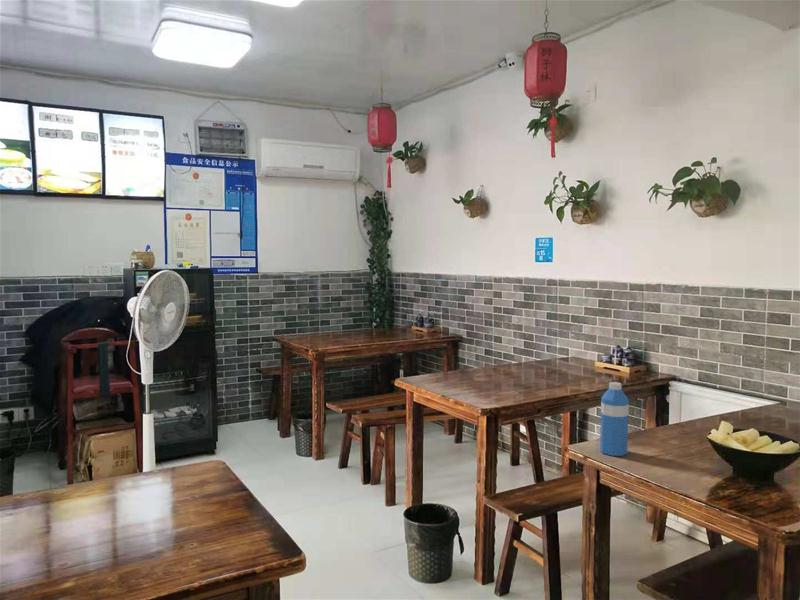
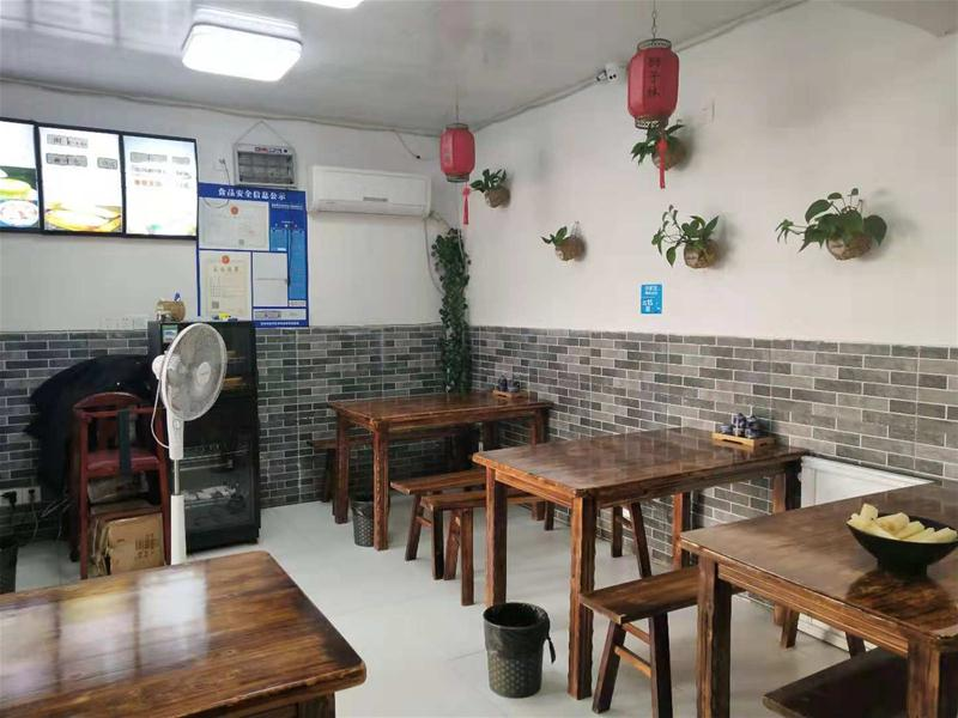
- water bottle [599,381,630,457]
